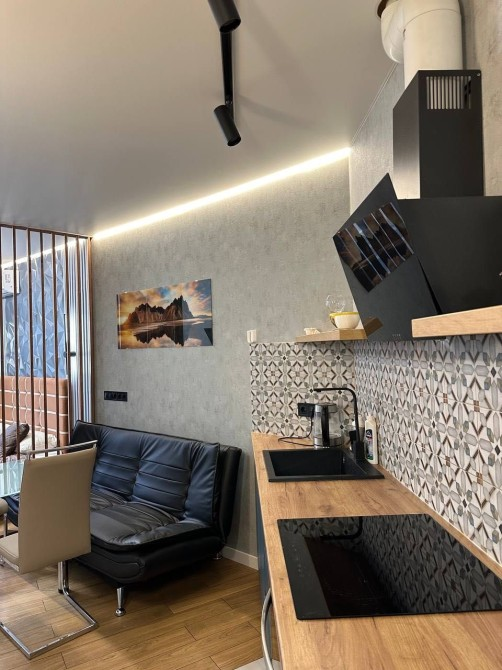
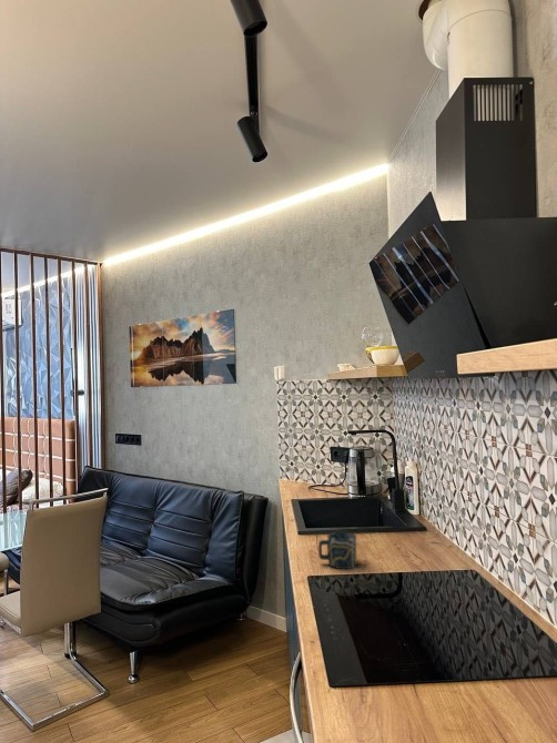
+ cup [317,531,358,570]
